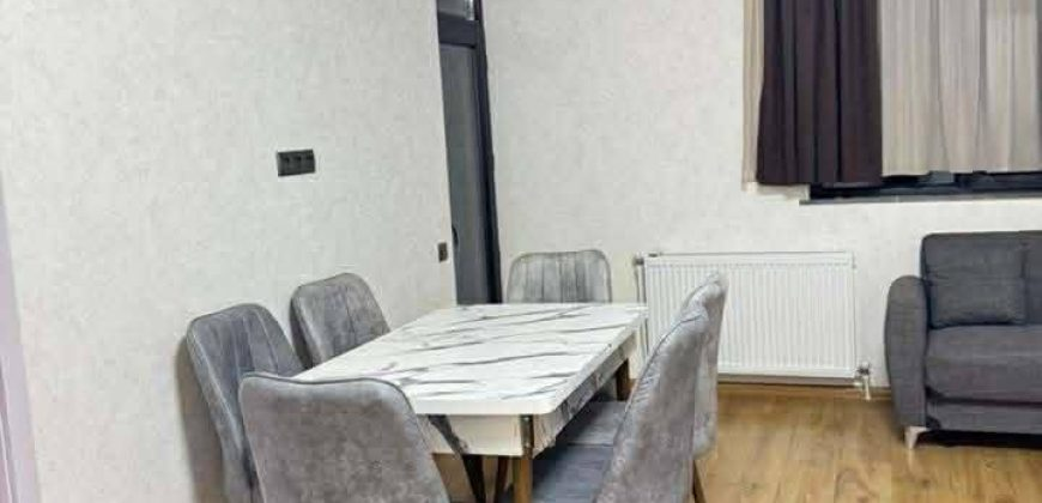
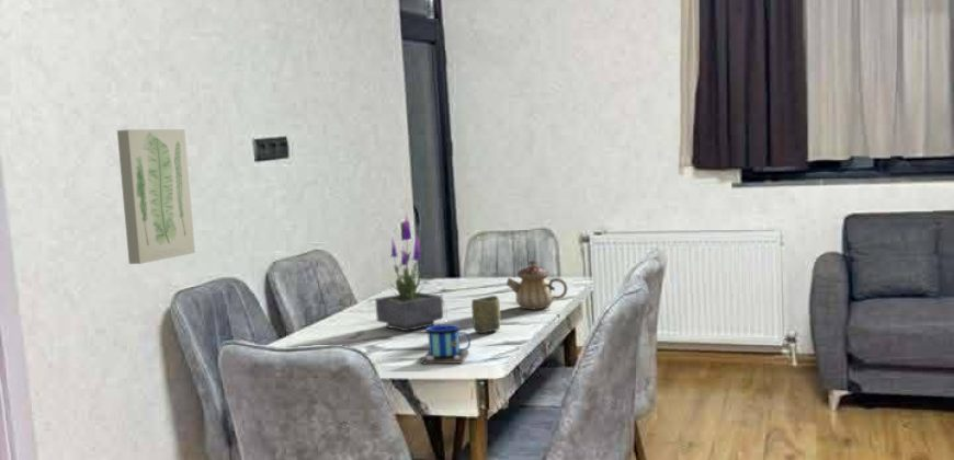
+ potted plant [374,212,444,332]
+ mug [420,289,472,366]
+ wall art [116,128,196,265]
+ cup [470,295,501,334]
+ teapot [506,260,569,310]
